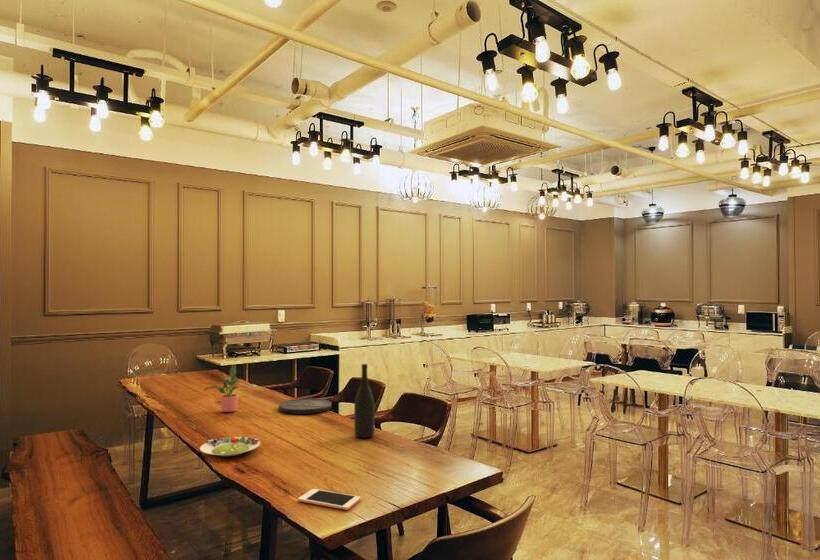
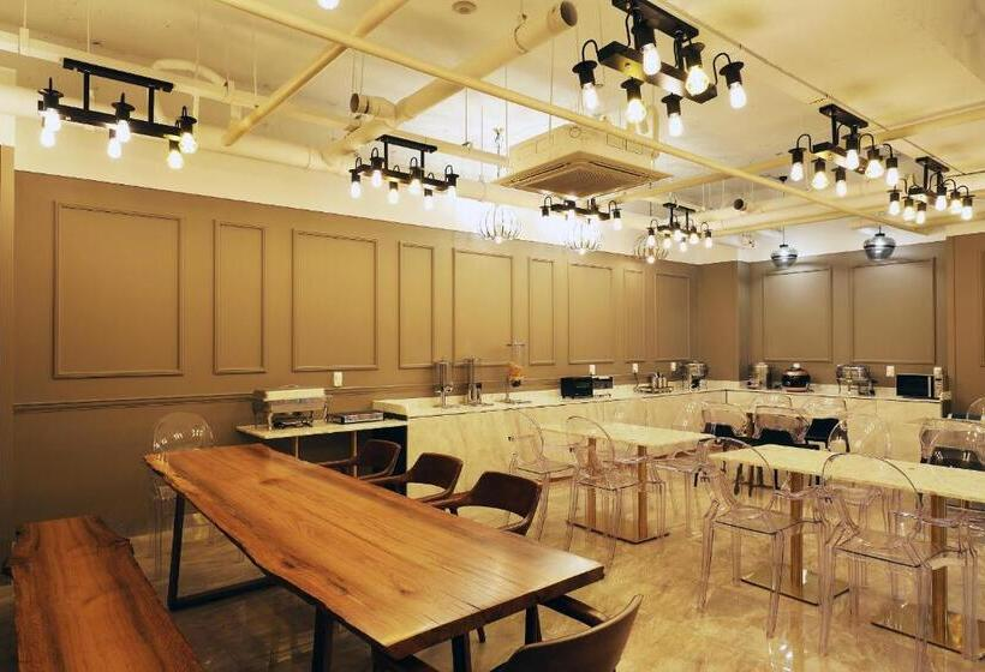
- salad plate [199,435,261,457]
- cell phone [297,488,362,511]
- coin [278,397,333,415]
- wine bottle [353,363,376,439]
- potted plant [203,364,240,413]
